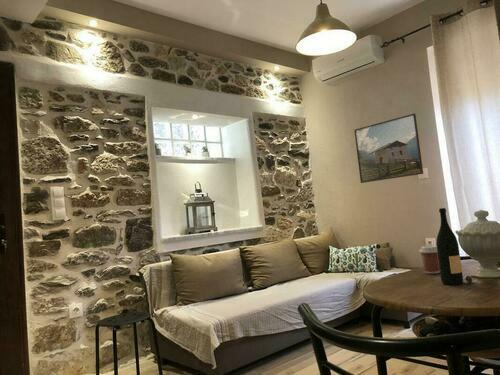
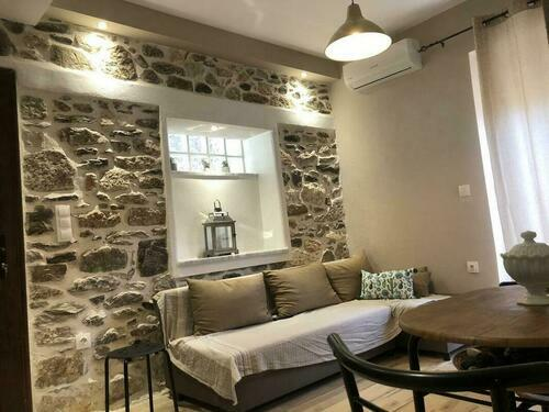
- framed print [353,112,424,184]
- wine bottle [435,207,473,285]
- coffee cup [418,245,440,274]
